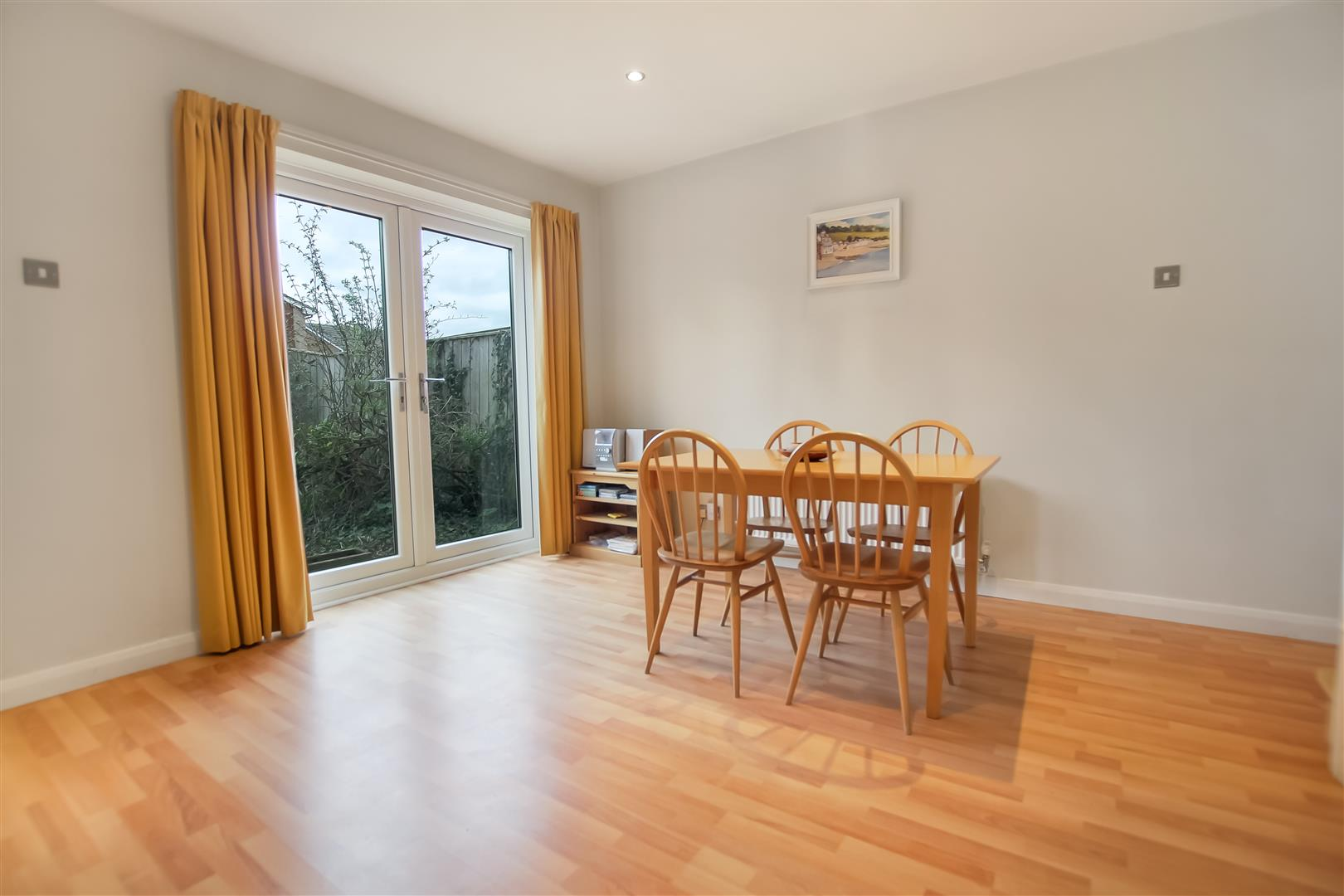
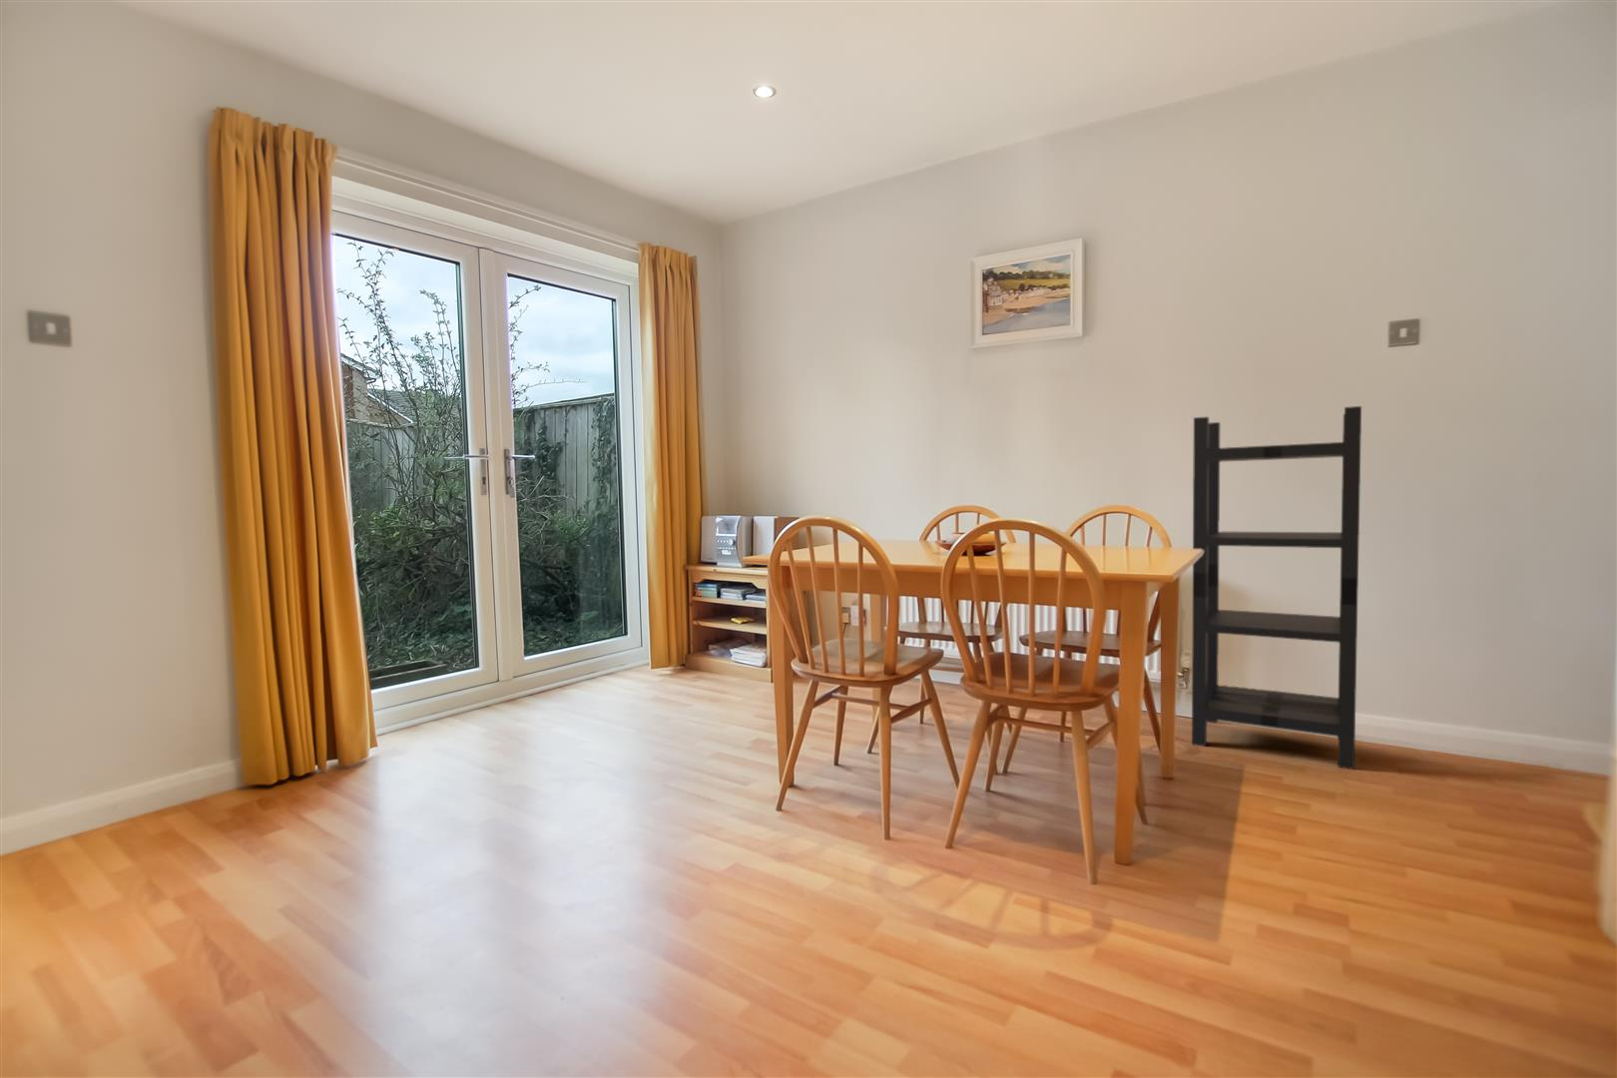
+ shelving unit [1191,405,1362,770]
